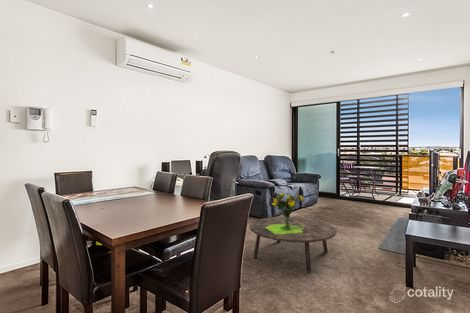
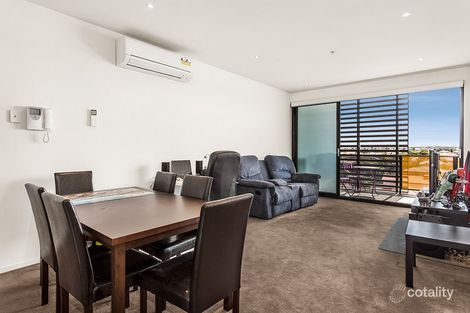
- bouquet [266,190,305,234]
- coffee table [249,216,337,274]
